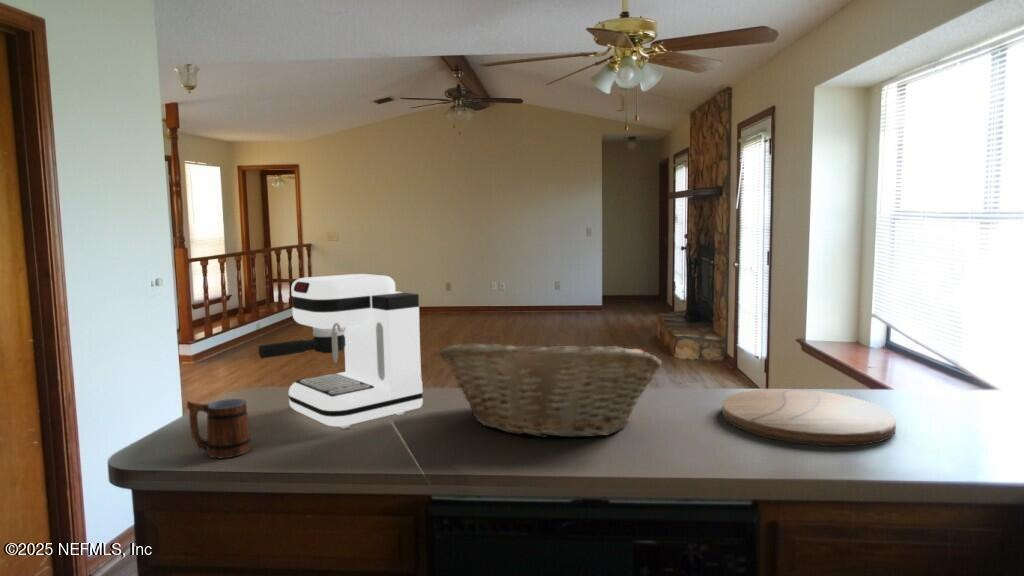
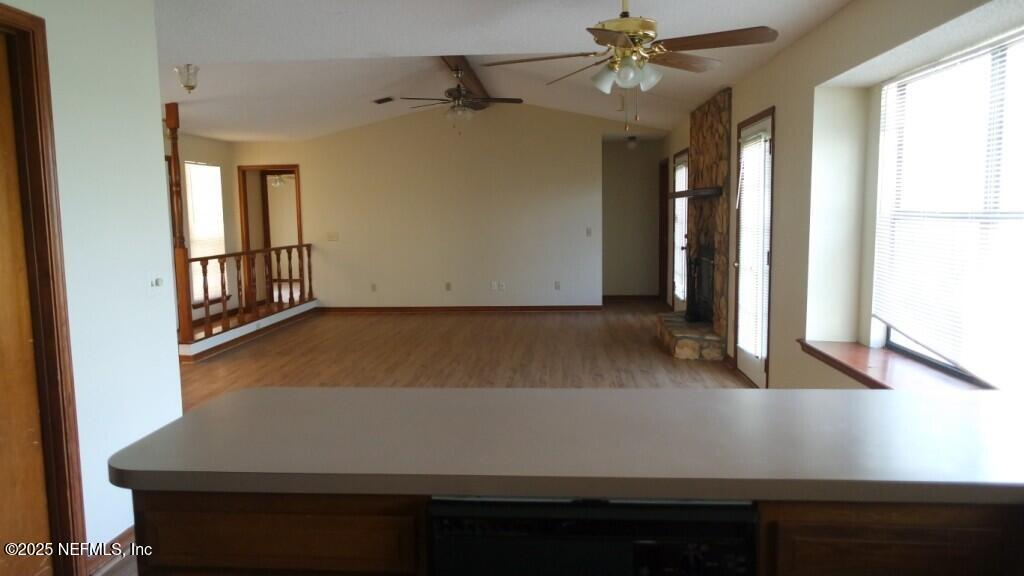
- mug [186,398,253,459]
- fruit basket [438,336,663,439]
- coffee maker [258,273,424,430]
- cutting board [721,388,897,447]
